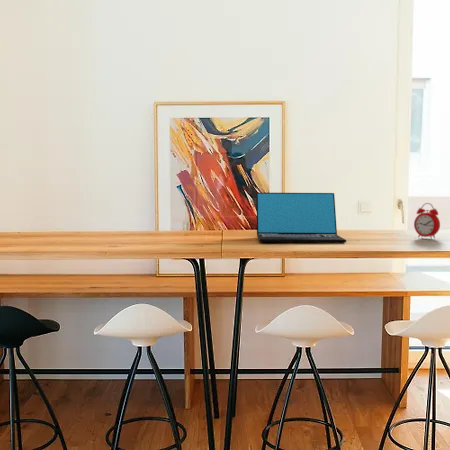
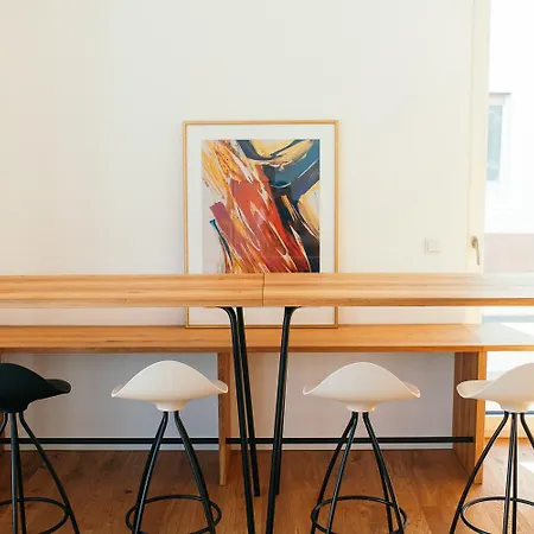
- laptop [255,192,347,243]
- alarm clock [413,202,441,240]
